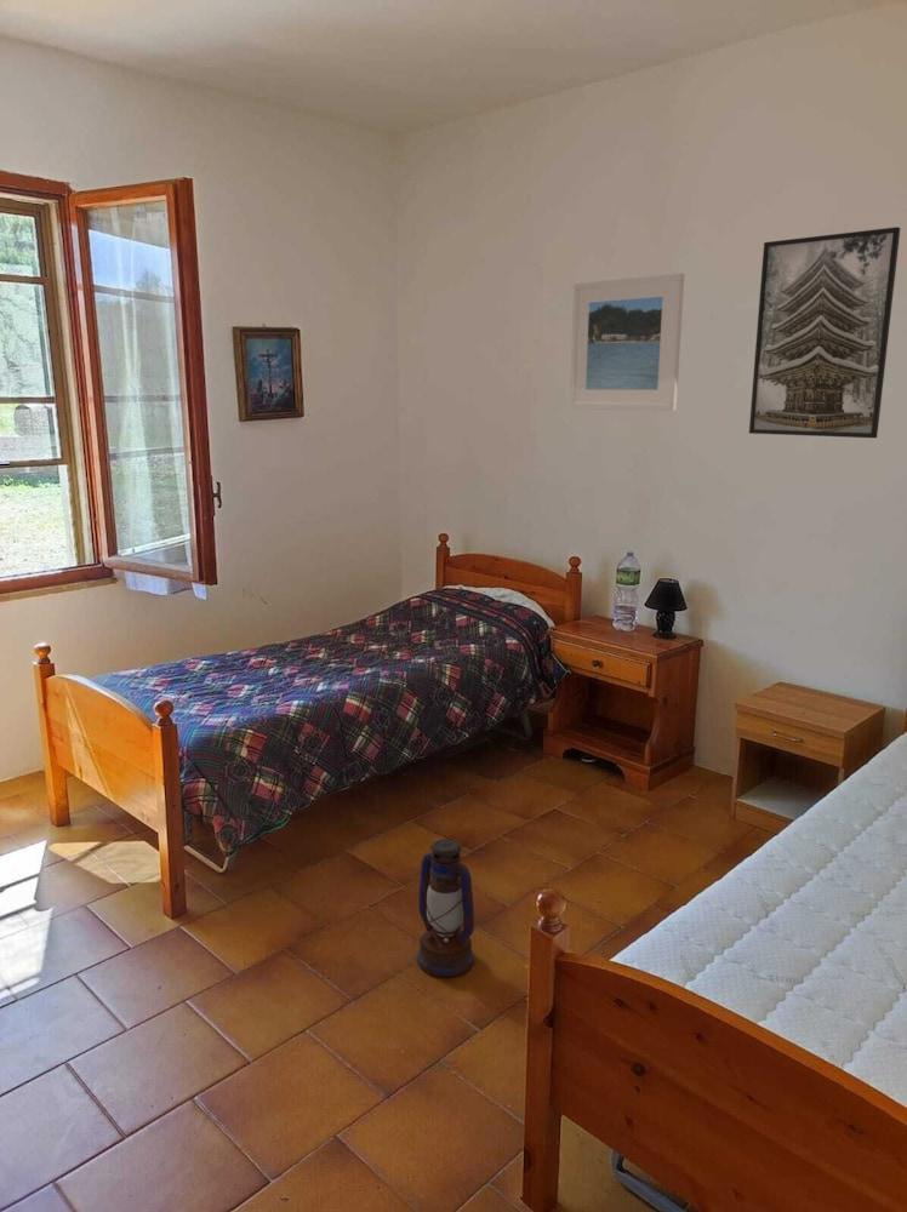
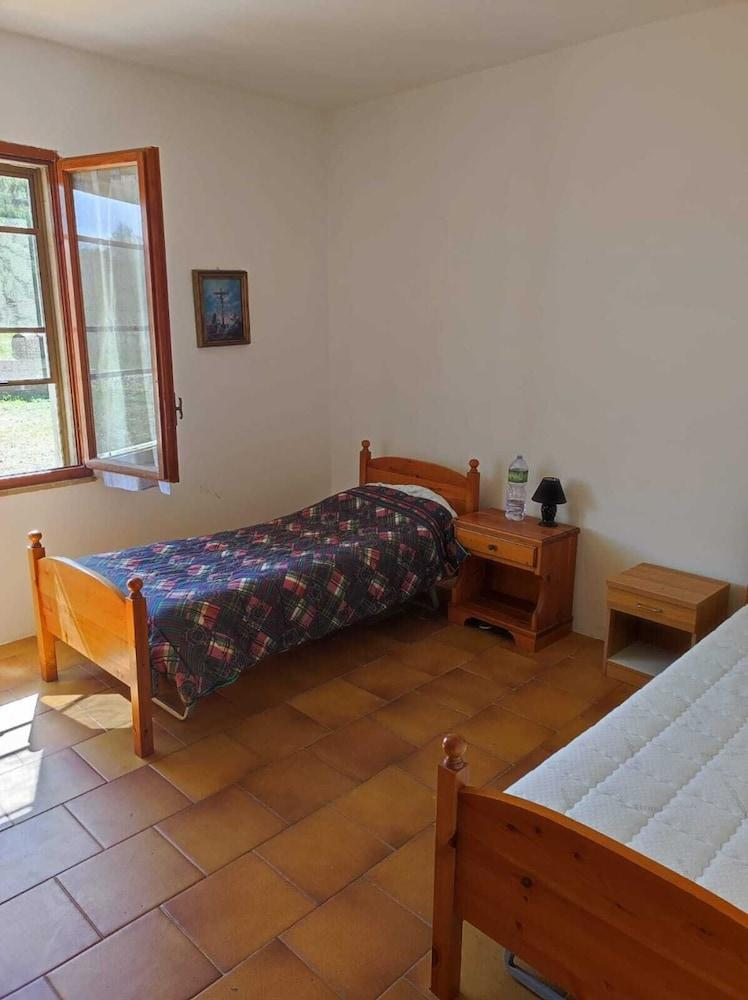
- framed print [569,271,685,412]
- lantern [416,839,475,978]
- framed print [748,225,901,439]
